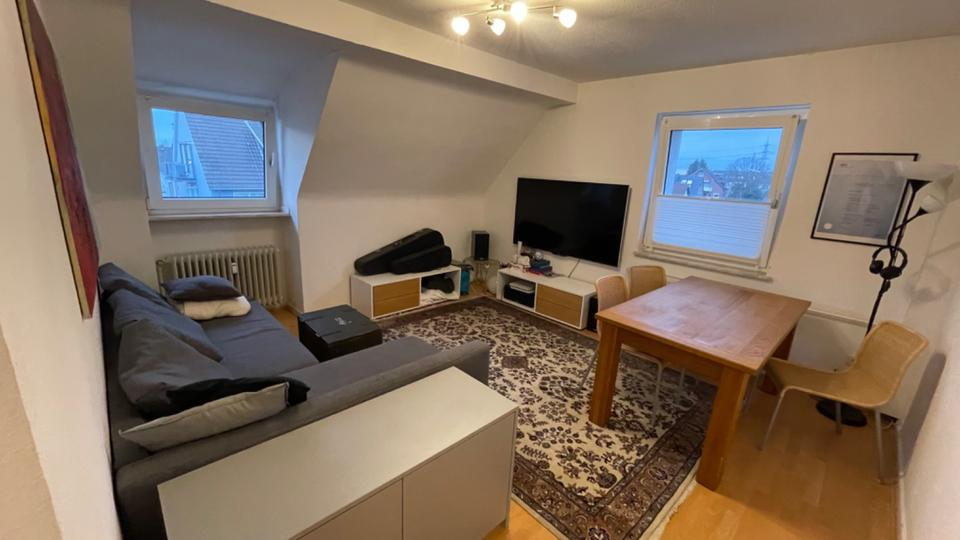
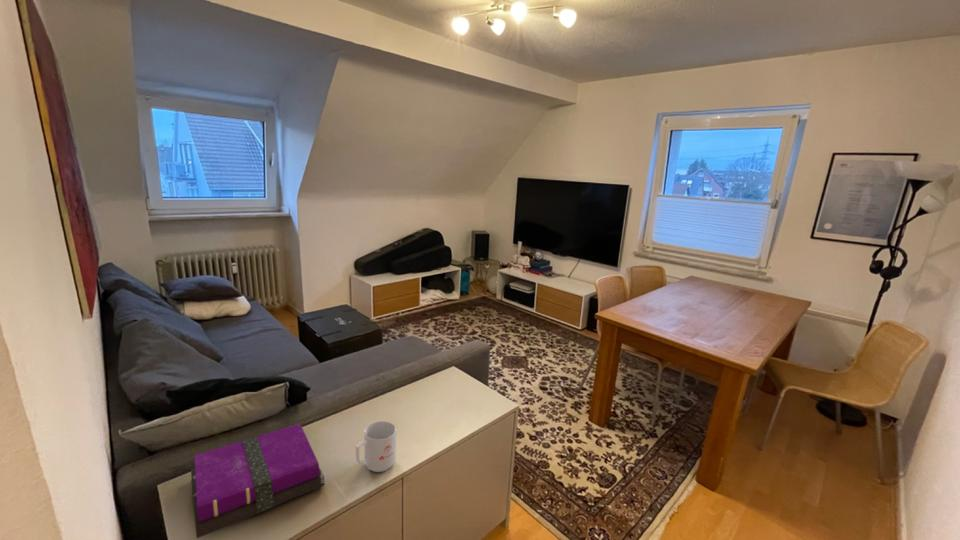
+ mug [354,420,397,473]
+ hardback book [190,423,325,539]
